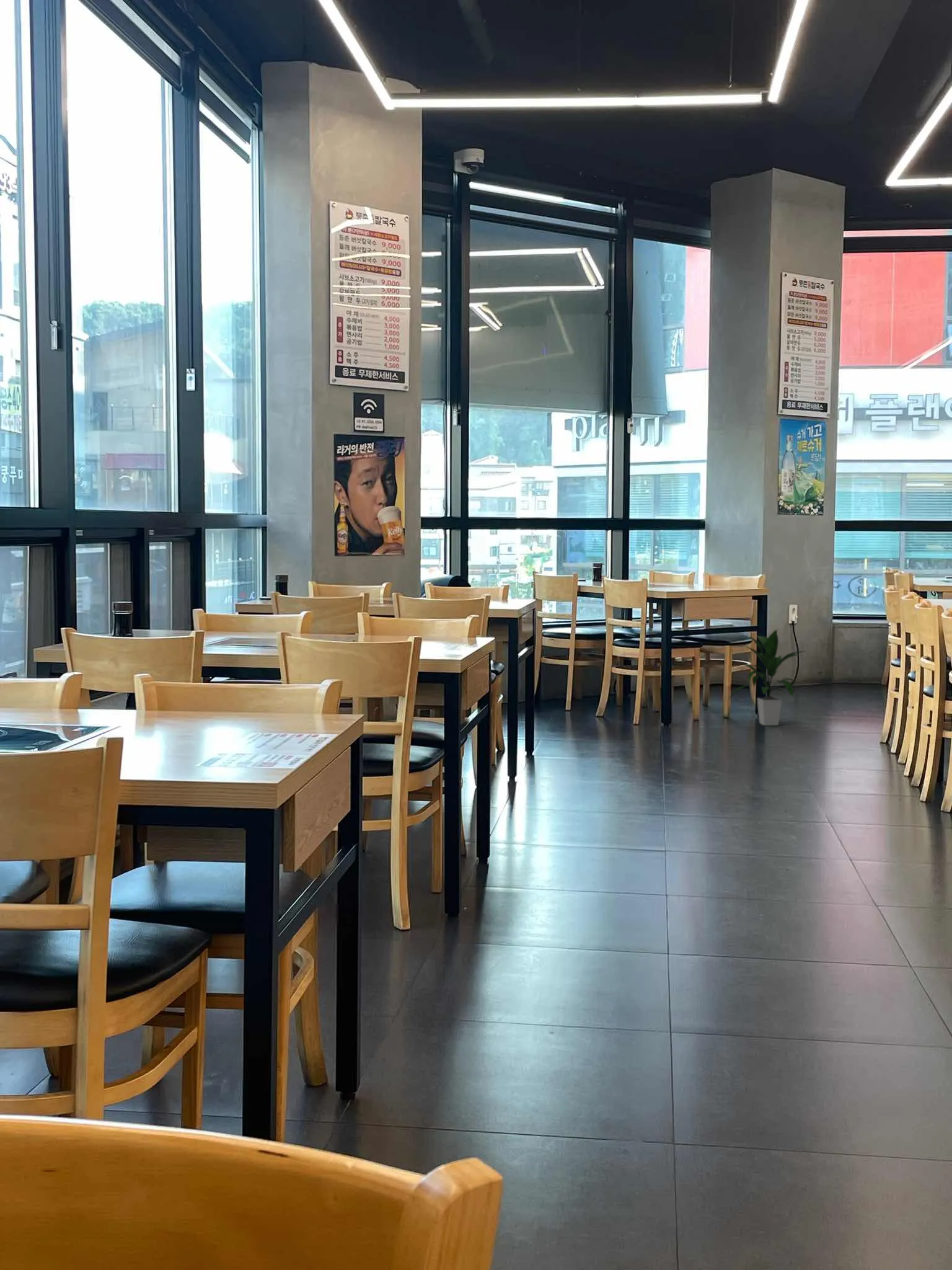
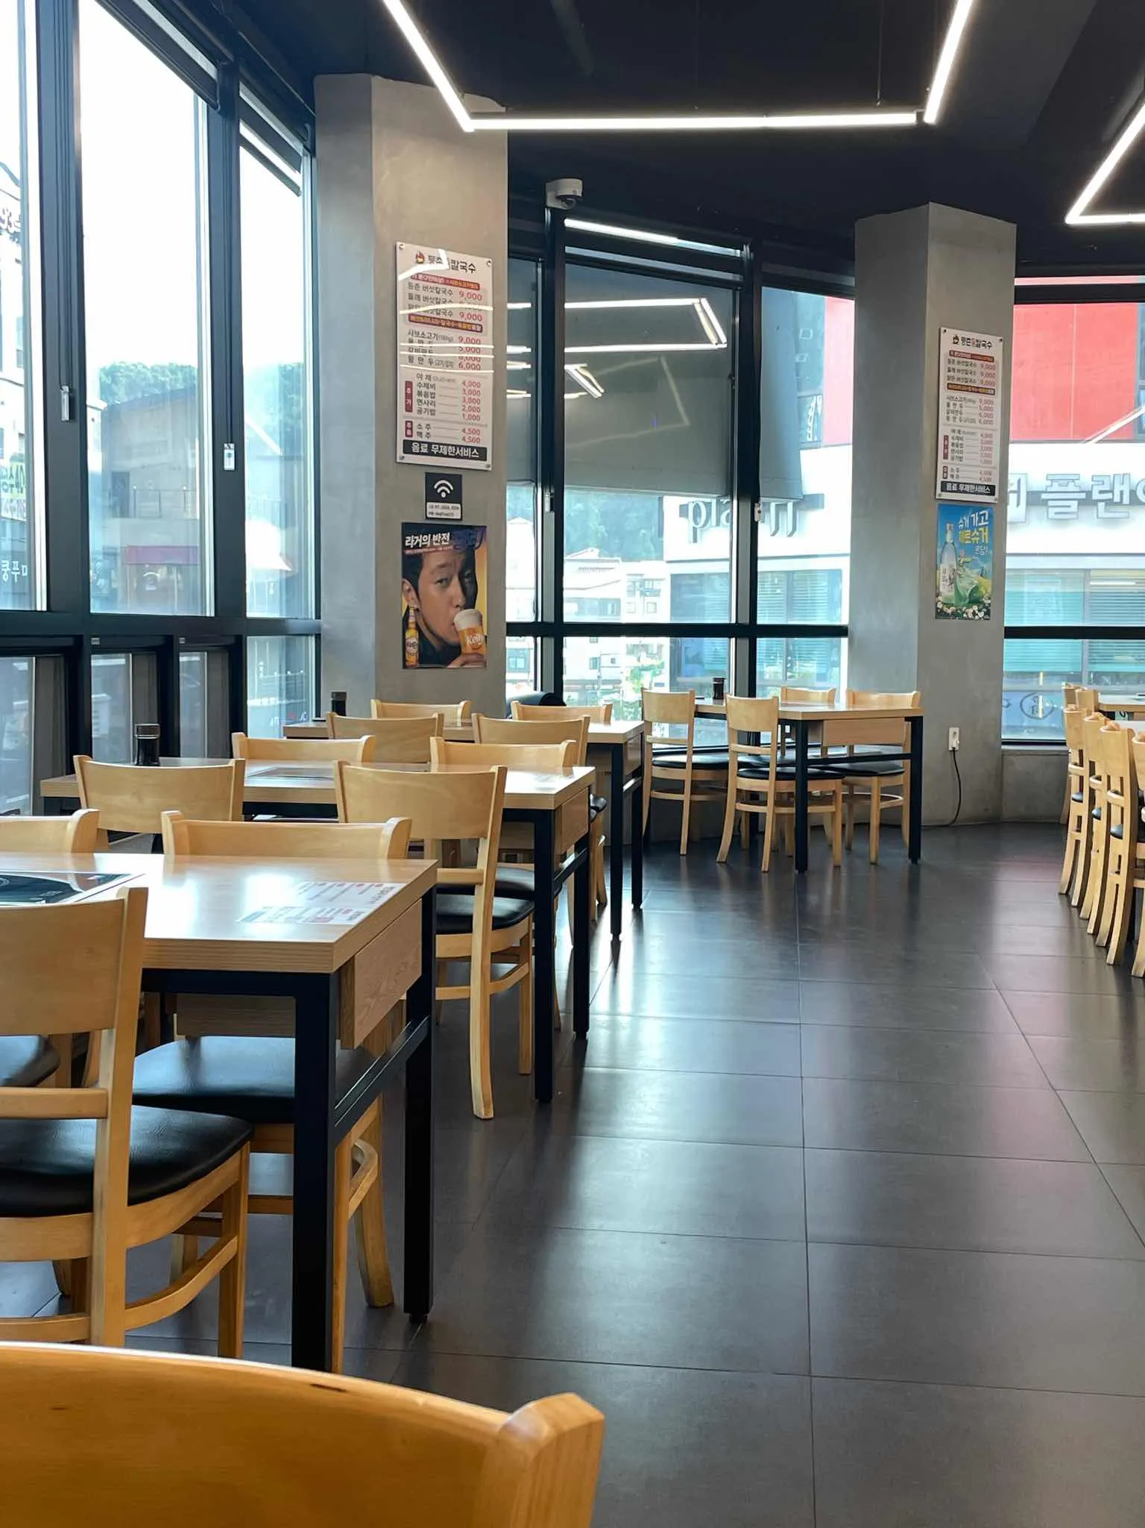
- indoor plant [726,628,809,726]
